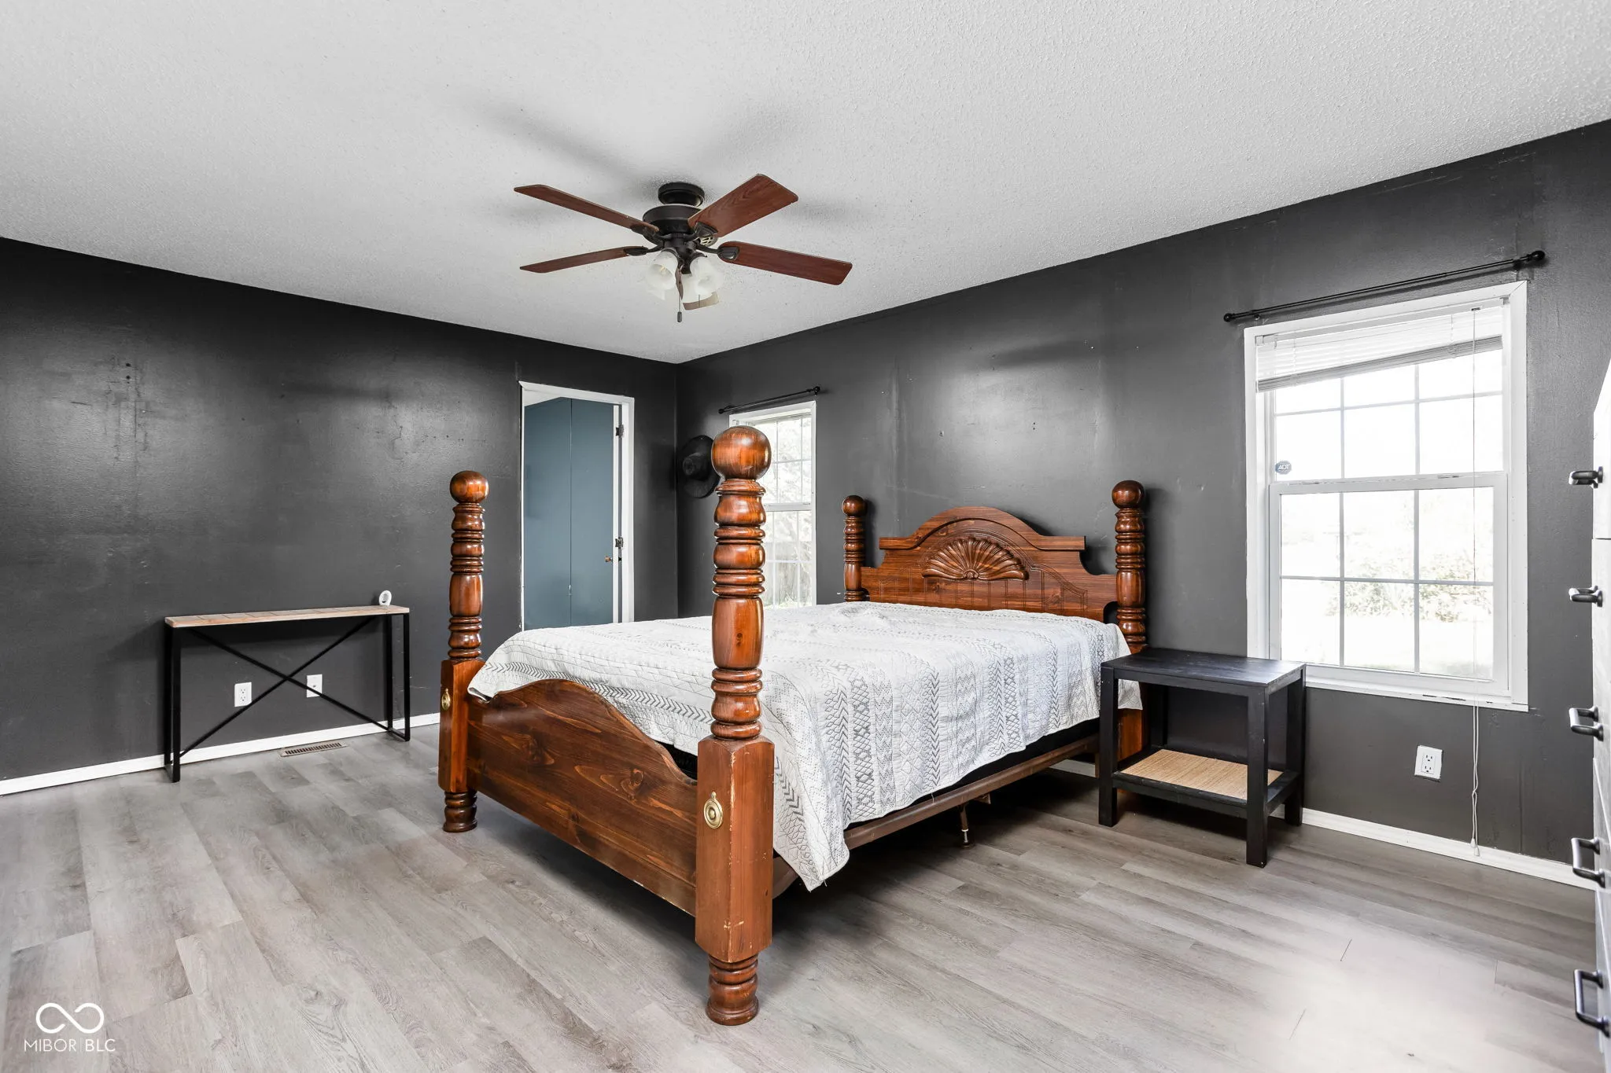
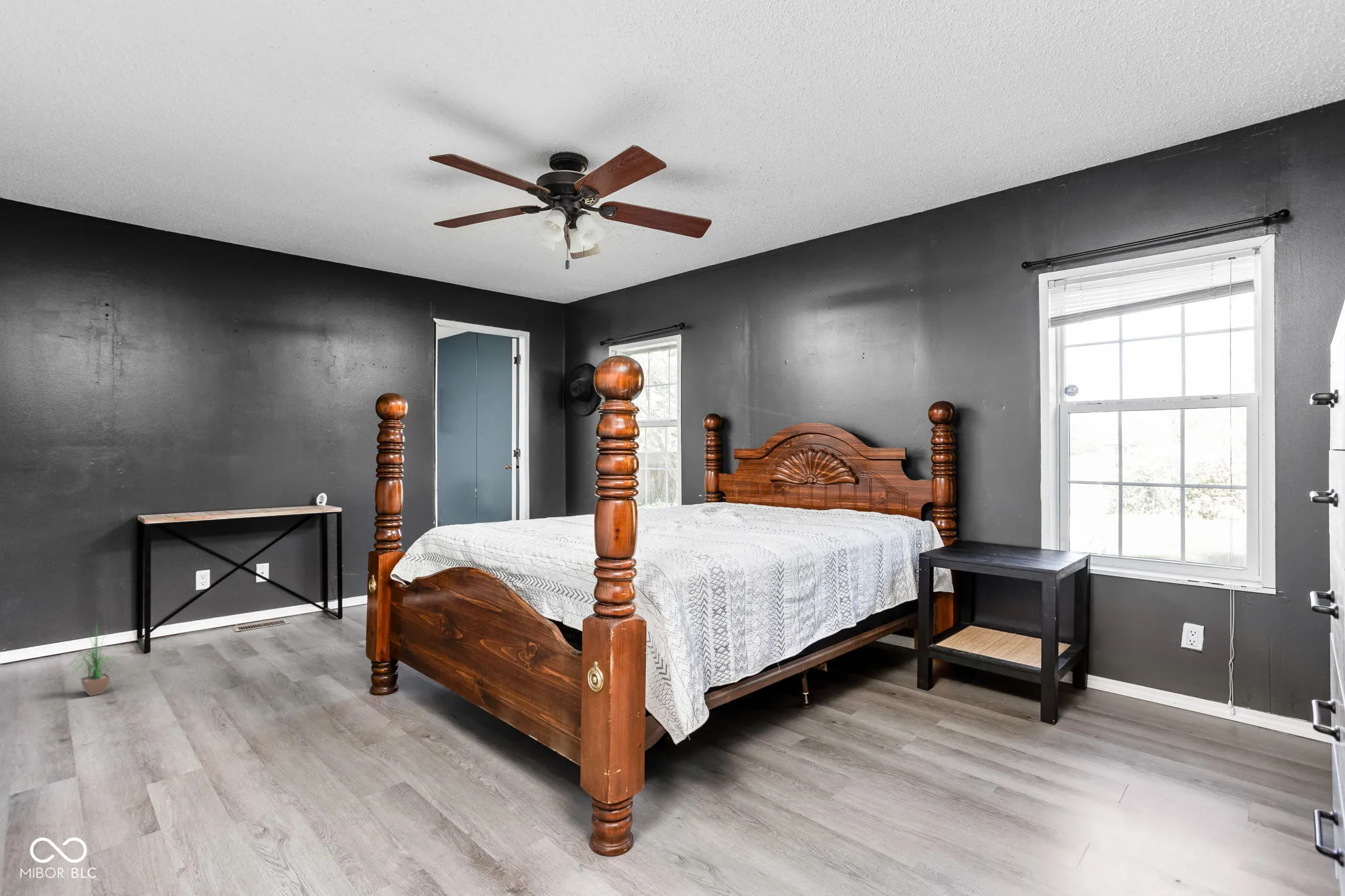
+ potted plant [66,622,121,697]
